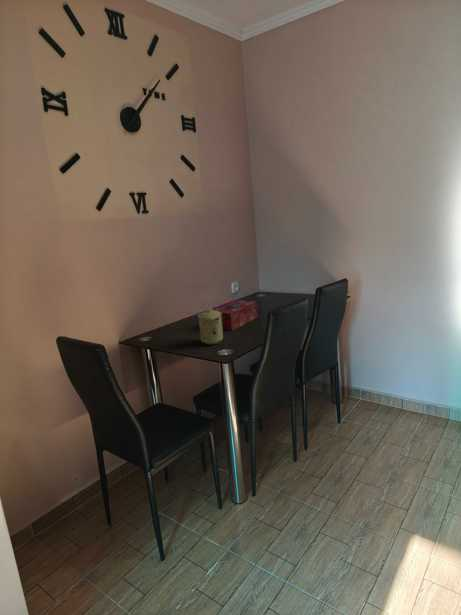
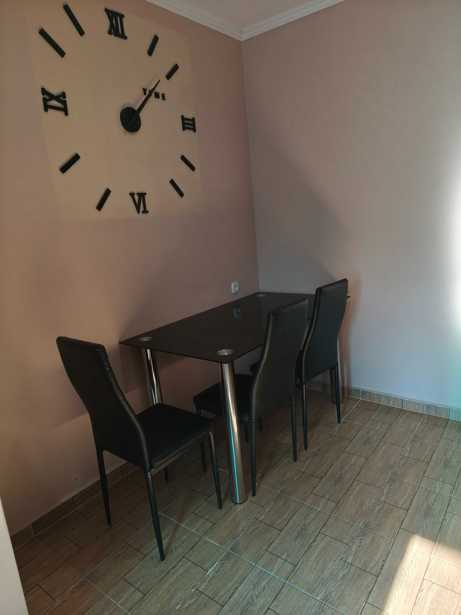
- mug [197,307,224,345]
- tissue box [213,299,259,332]
